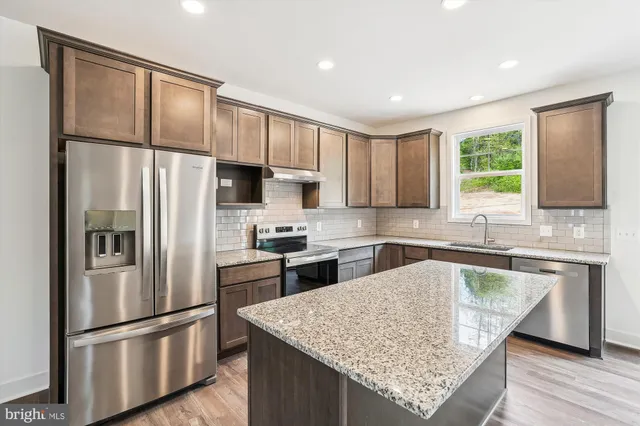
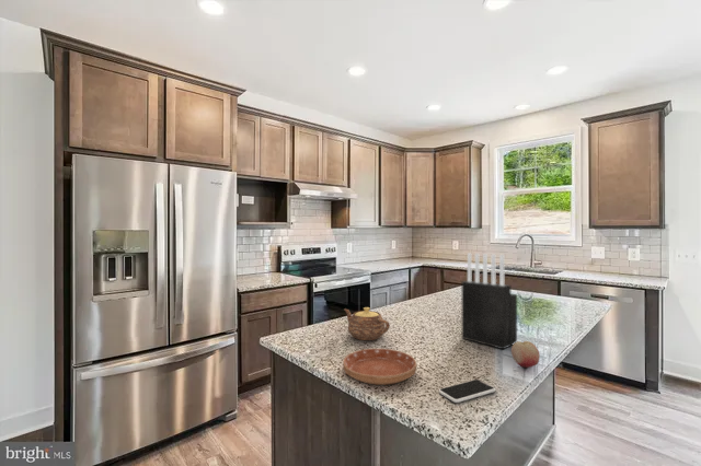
+ teapot [343,306,391,341]
+ smartphone [438,378,496,404]
+ saucer [342,348,417,386]
+ knife block [461,252,518,350]
+ fruit [510,340,541,369]
